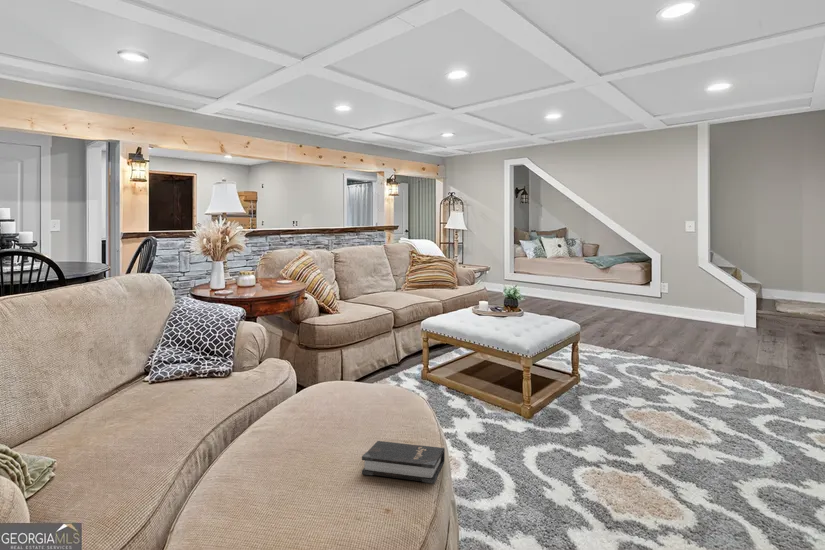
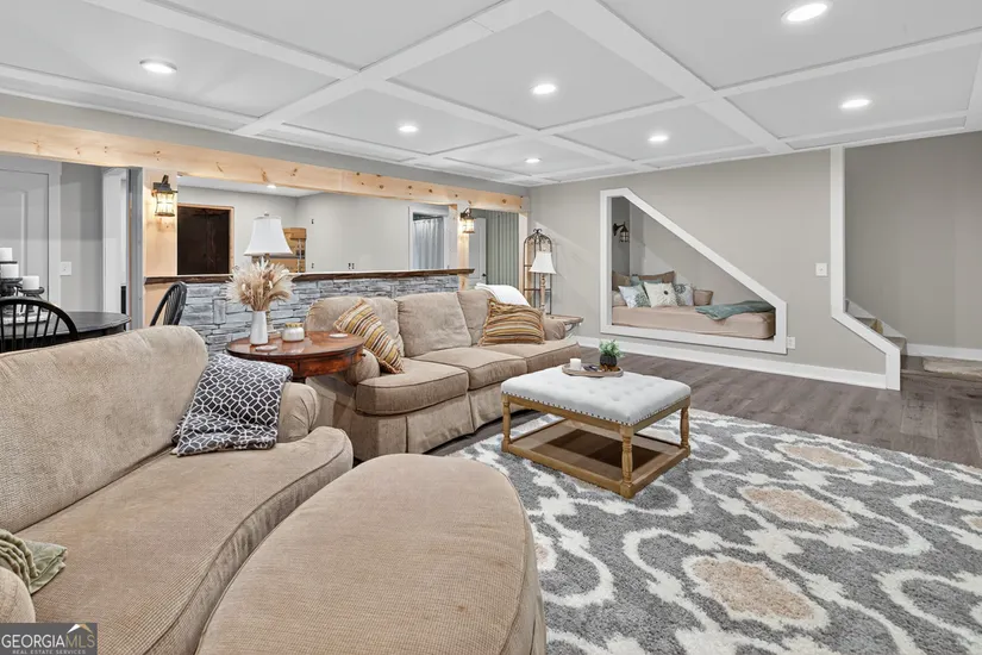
- hardback book [361,440,446,484]
